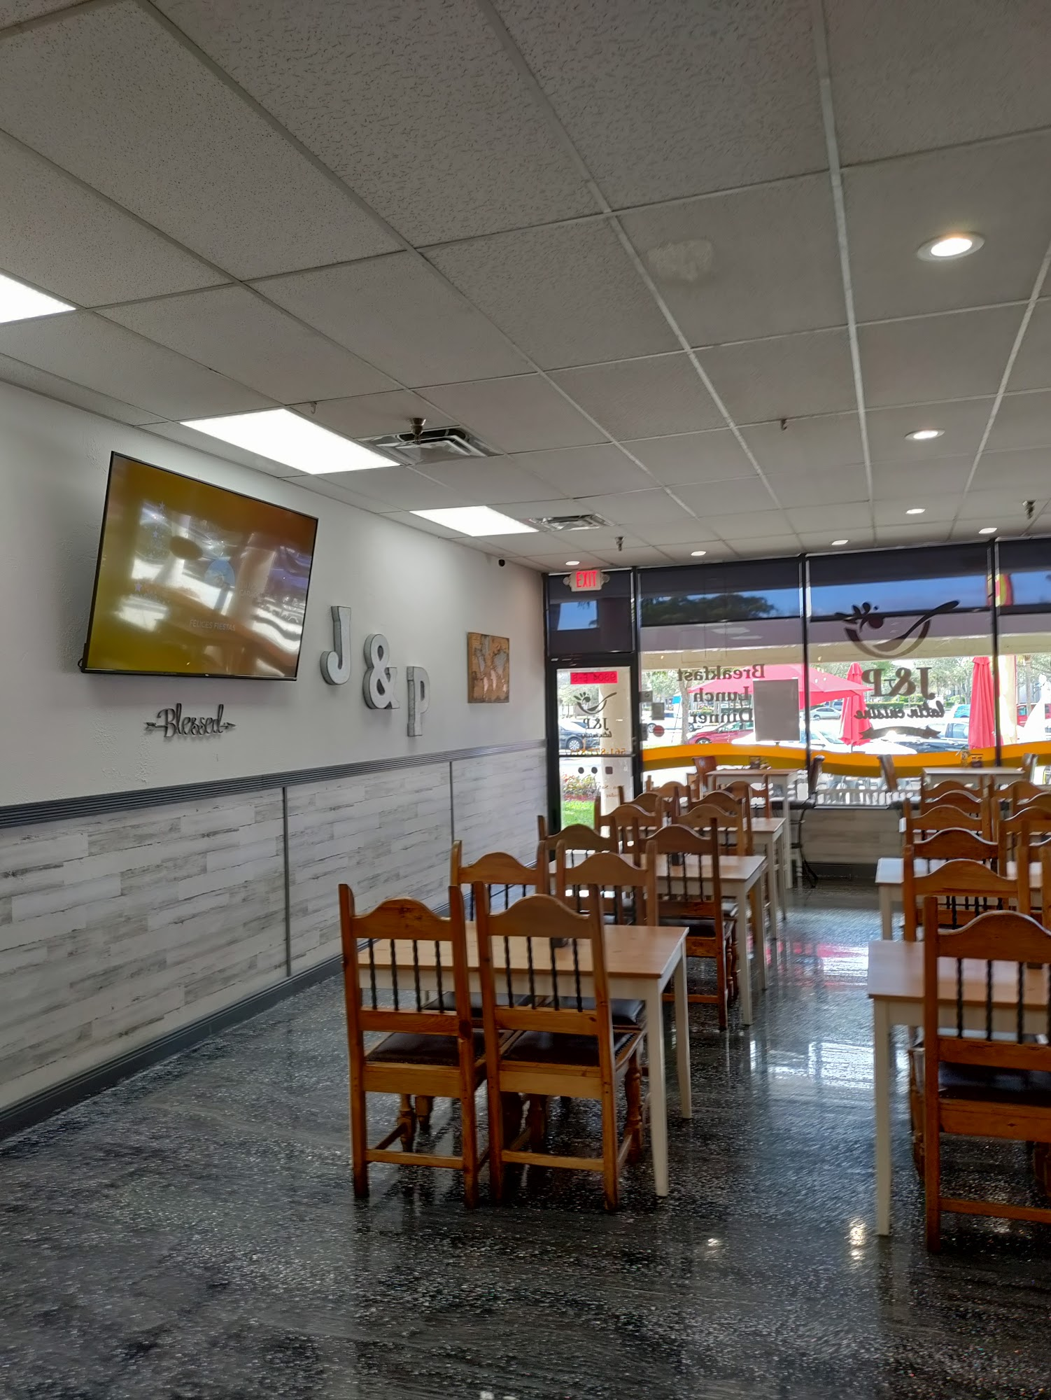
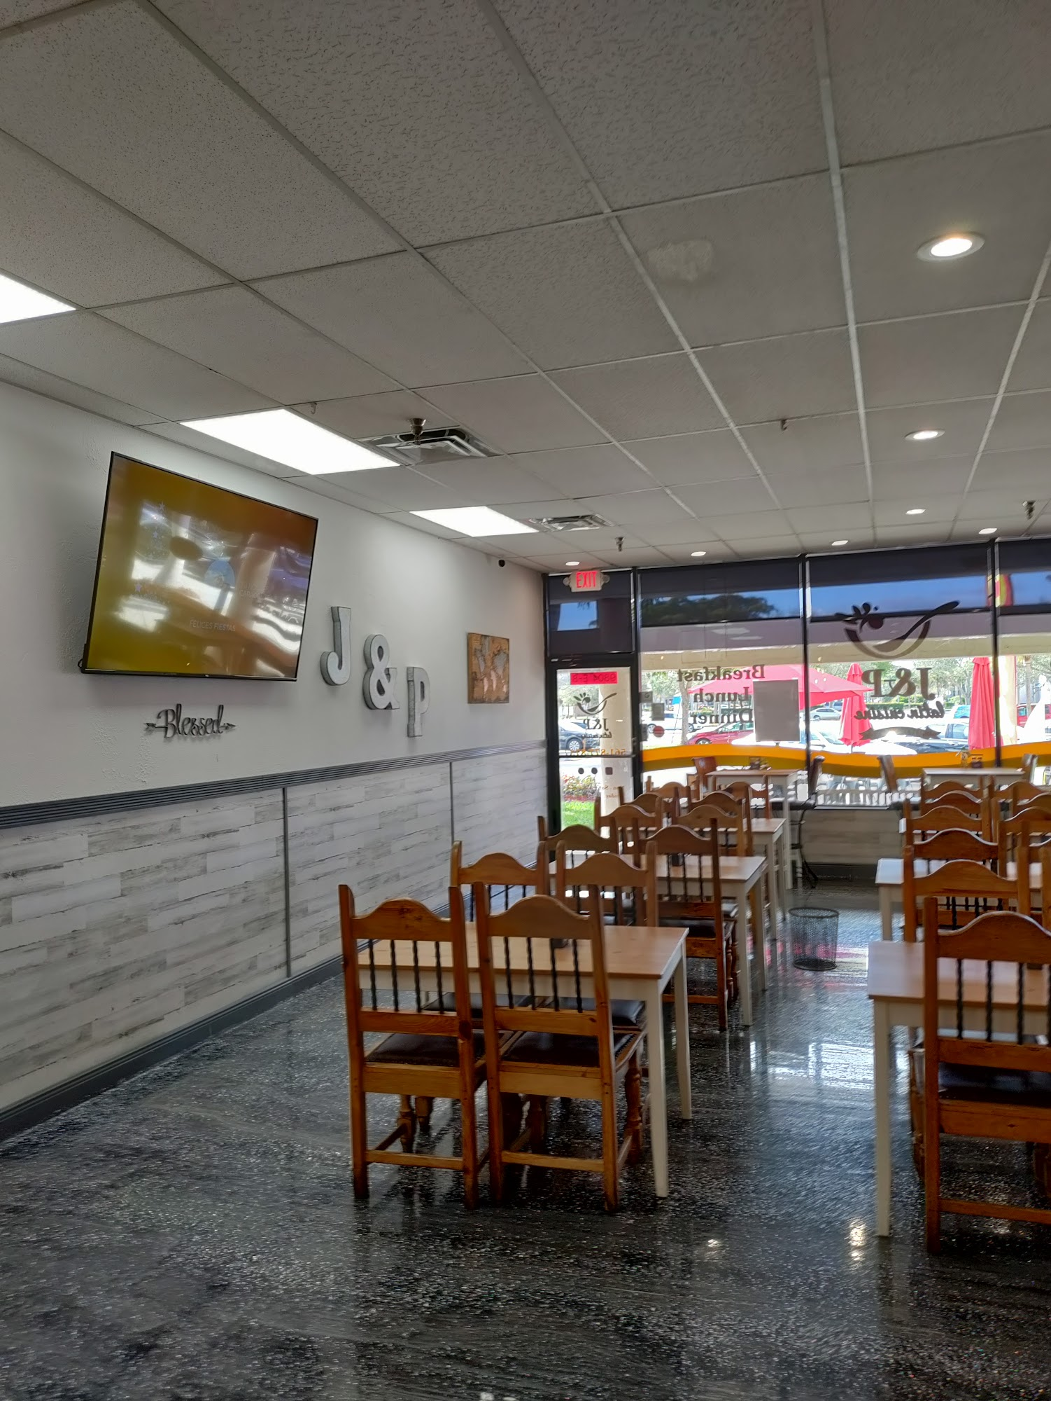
+ waste bin [786,906,840,971]
